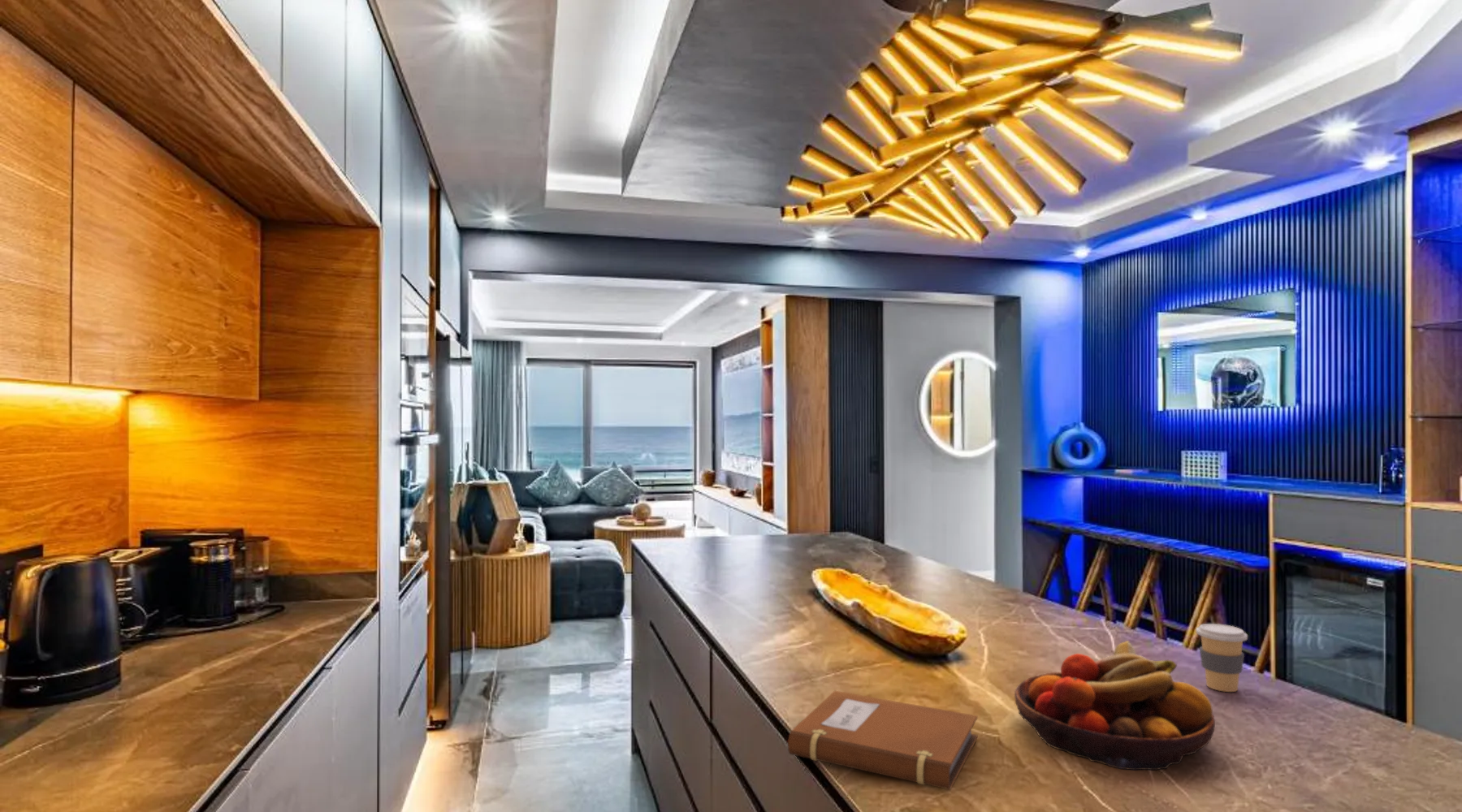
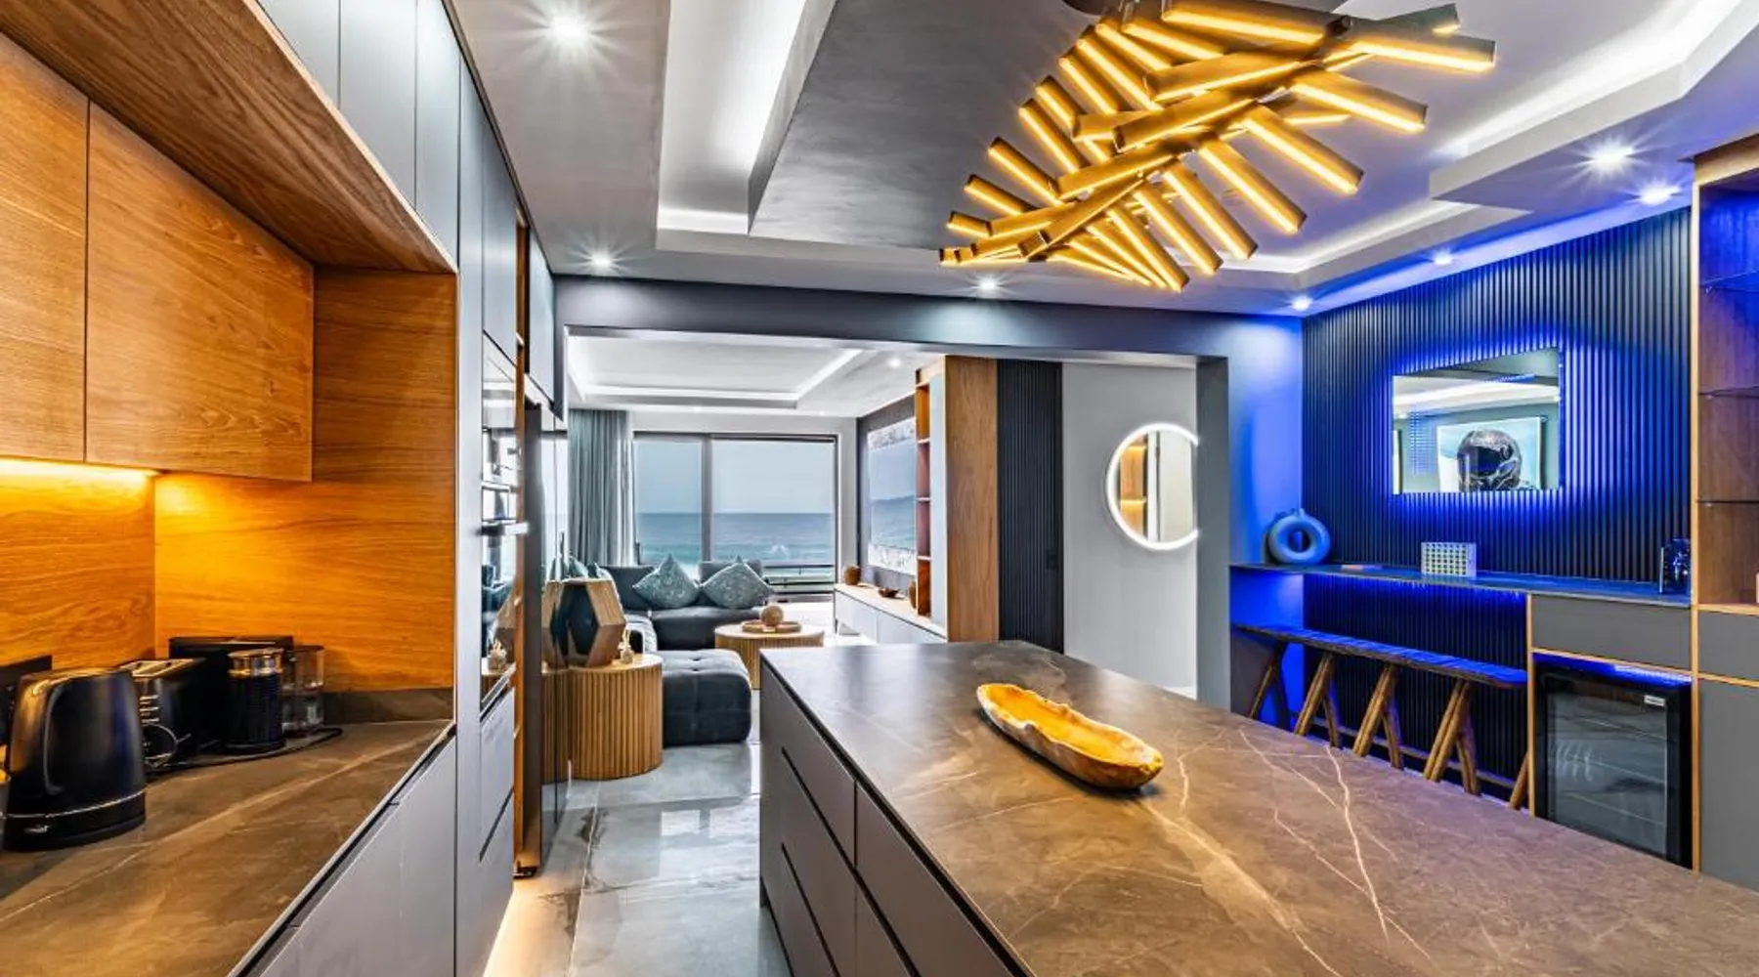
- fruit bowl [1014,640,1216,771]
- notebook [785,690,978,791]
- coffee cup [1196,623,1248,693]
